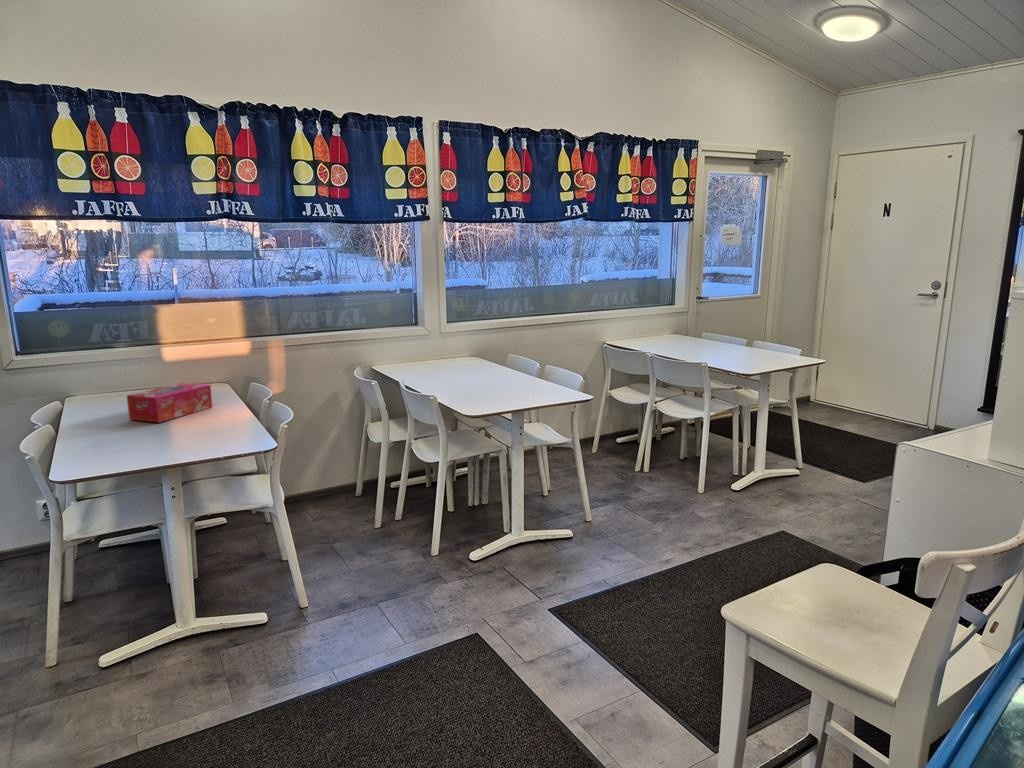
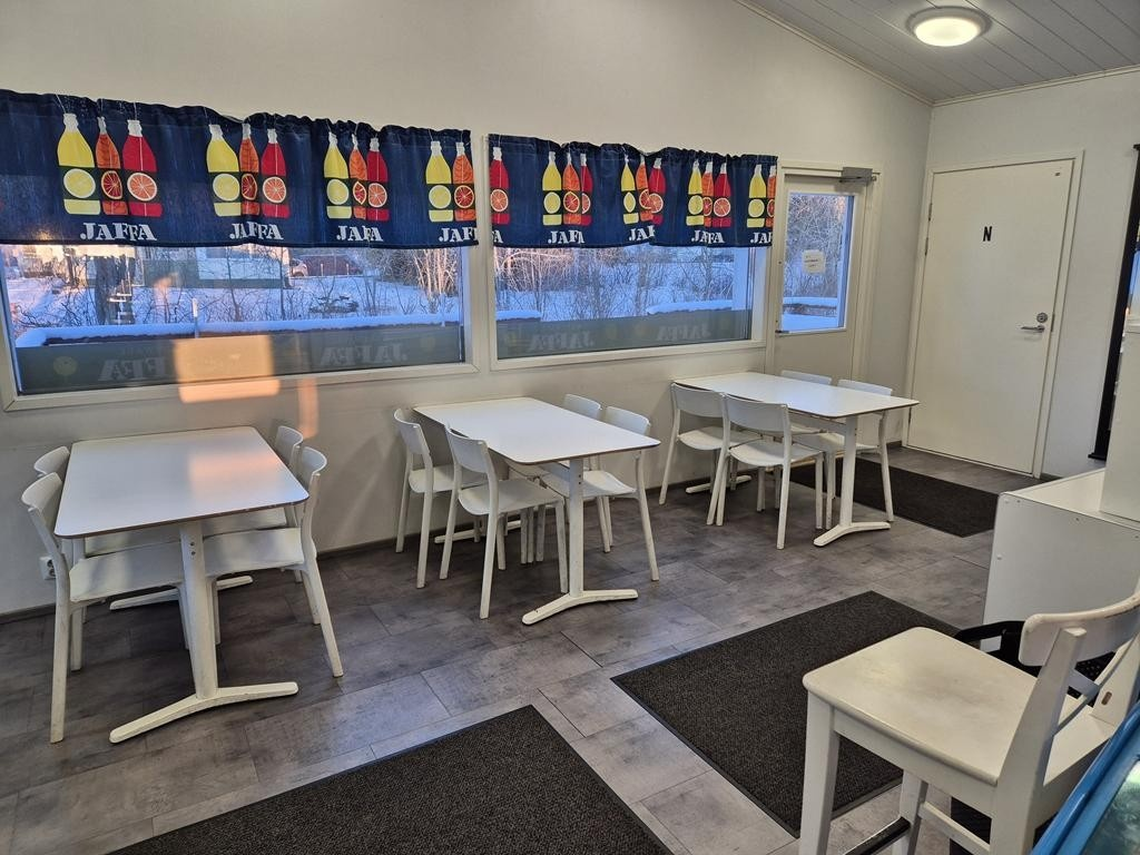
- tissue box [126,382,213,424]
